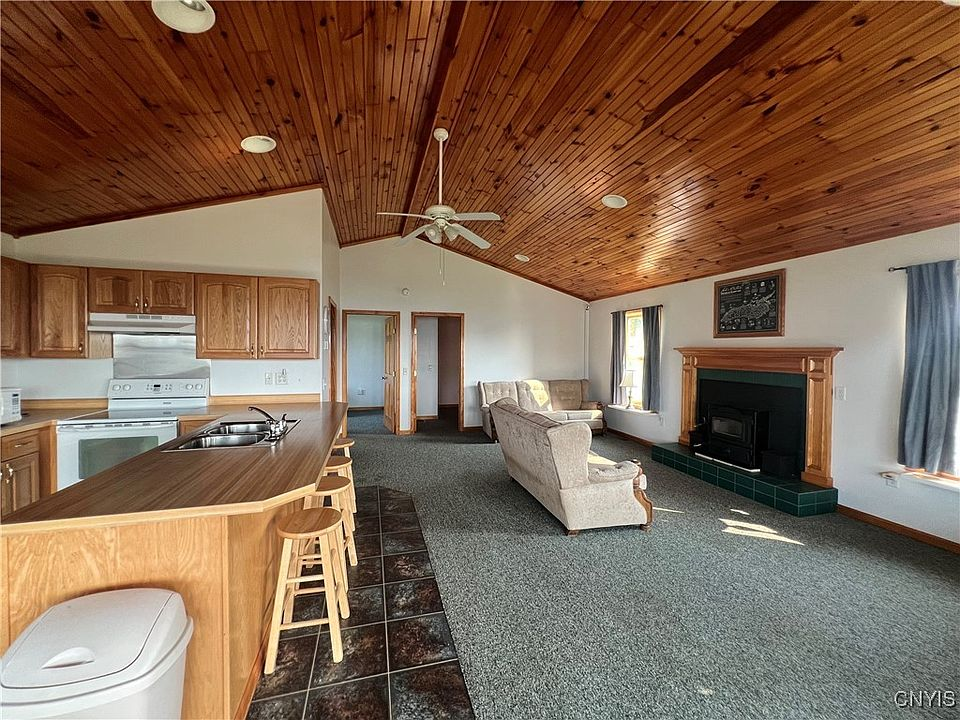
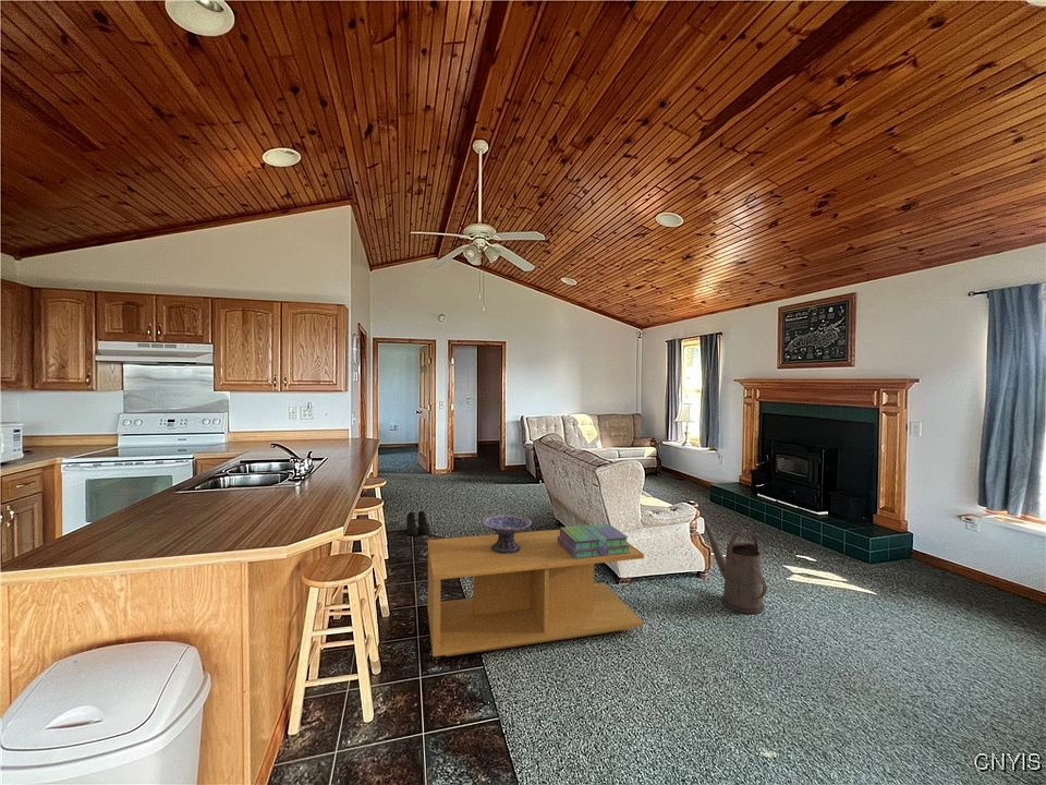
+ boots [405,510,430,536]
+ stack of books [558,522,630,558]
+ watering can [704,523,768,615]
+ coffee table [426,529,645,657]
+ decorative bowl [481,514,533,554]
